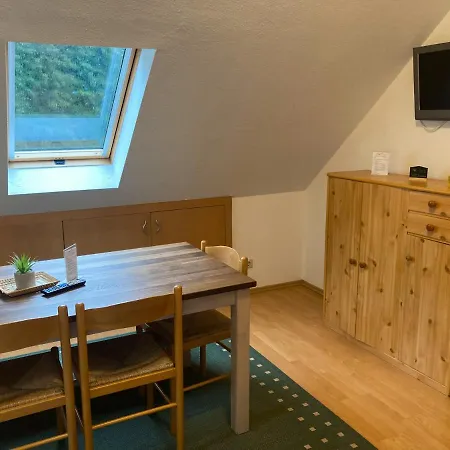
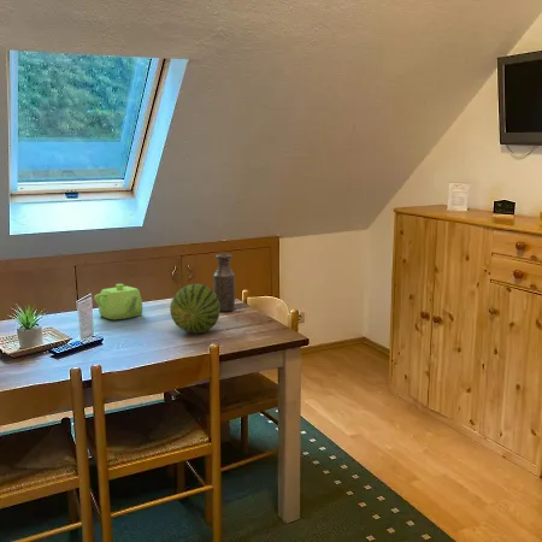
+ fruit [169,283,220,335]
+ teapot [93,283,143,320]
+ bottle [212,253,236,313]
